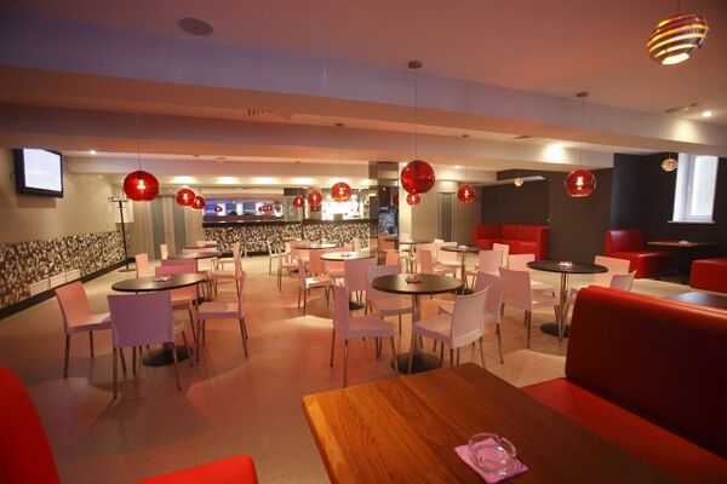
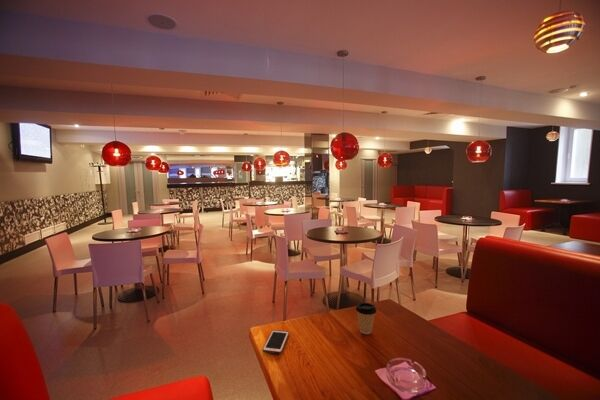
+ cell phone [262,329,290,355]
+ coffee cup [355,302,378,335]
